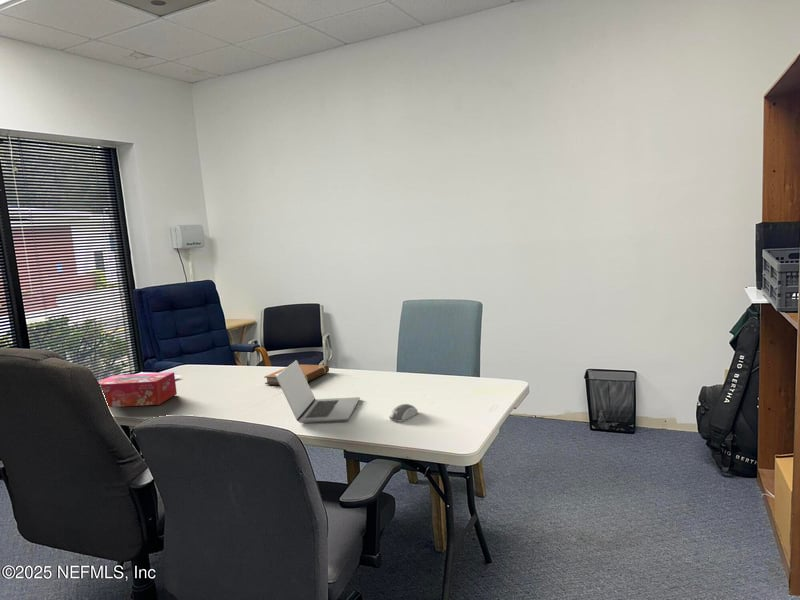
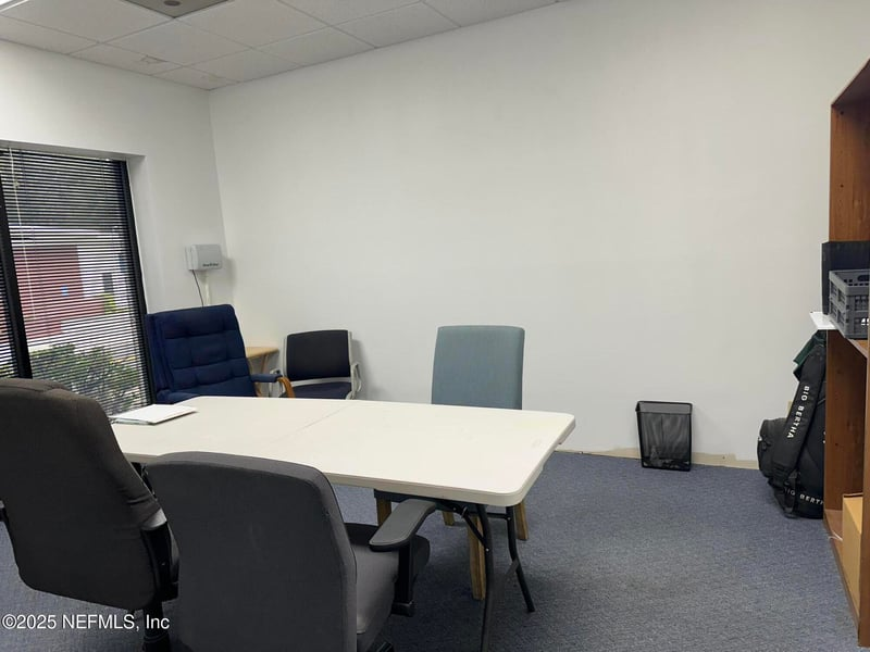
- notebook [263,364,330,386]
- tissue box [98,371,178,408]
- computer mouse [388,403,419,422]
- laptop [276,359,361,424]
